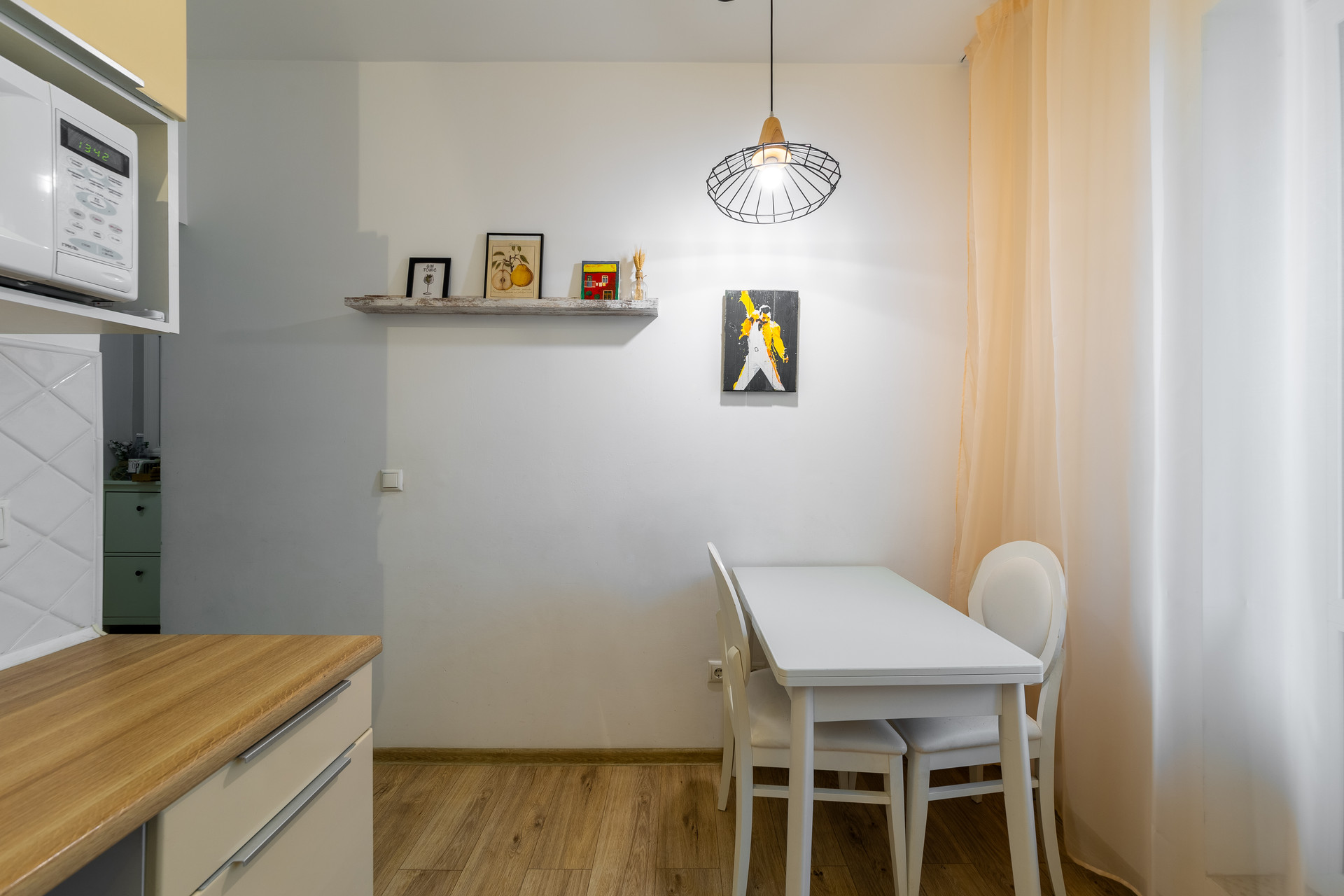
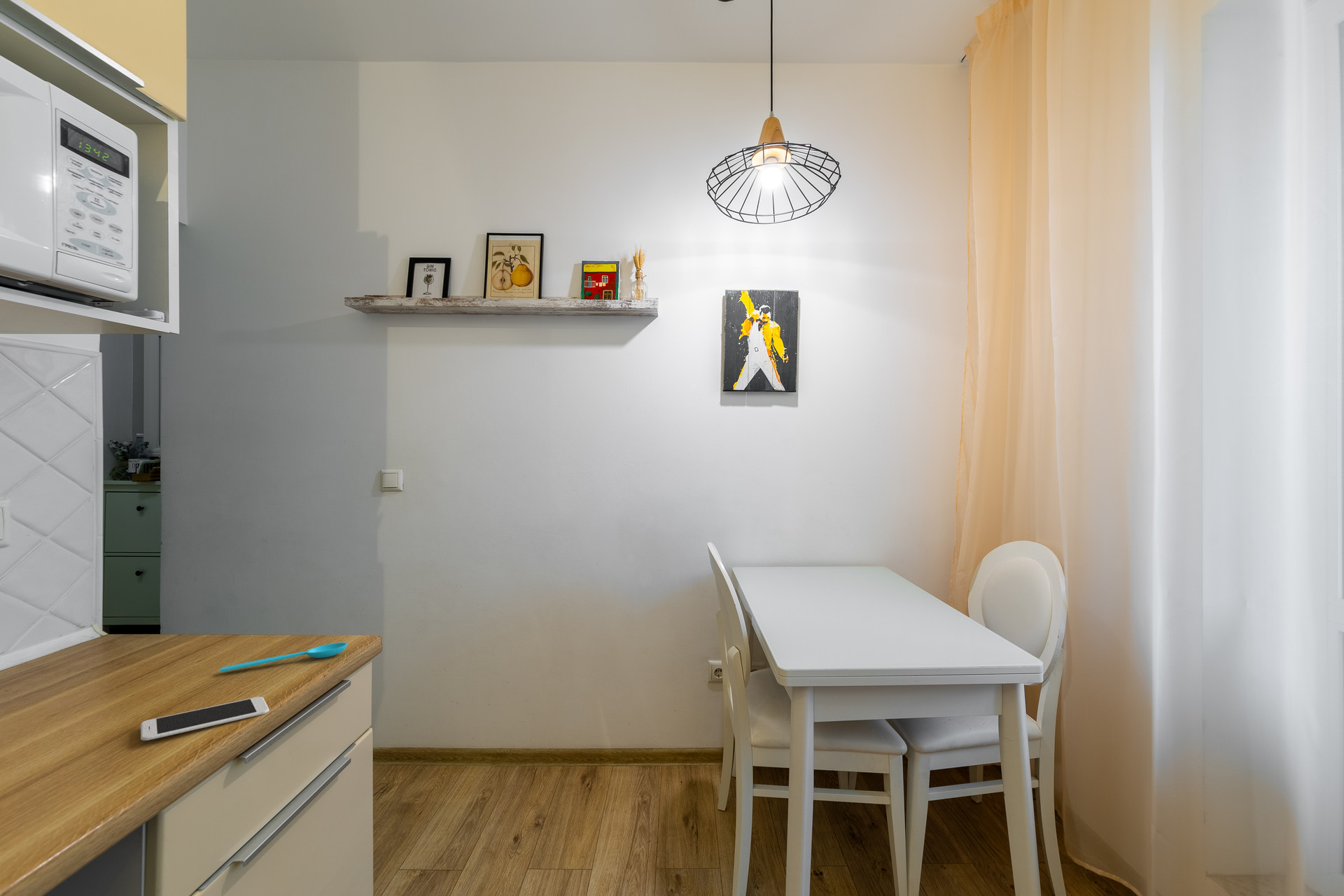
+ spoon [219,642,348,673]
+ smartphone [140,696,270,741]
